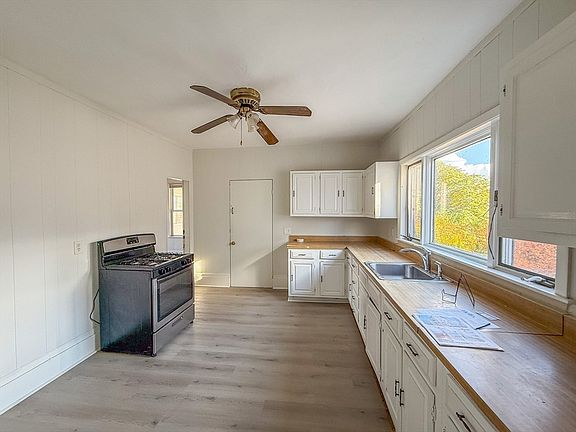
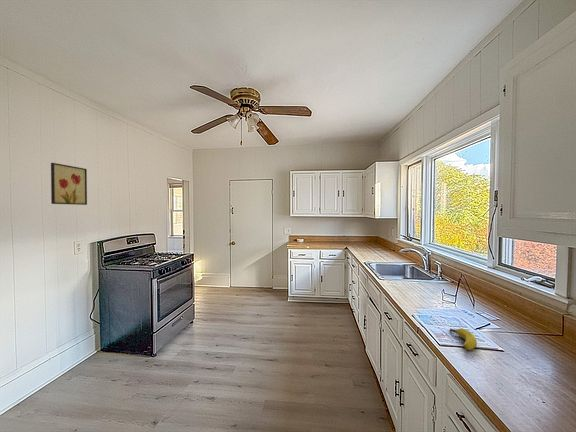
+ wall art [50,162,88,206]
+ banana [449,327,478,351]
